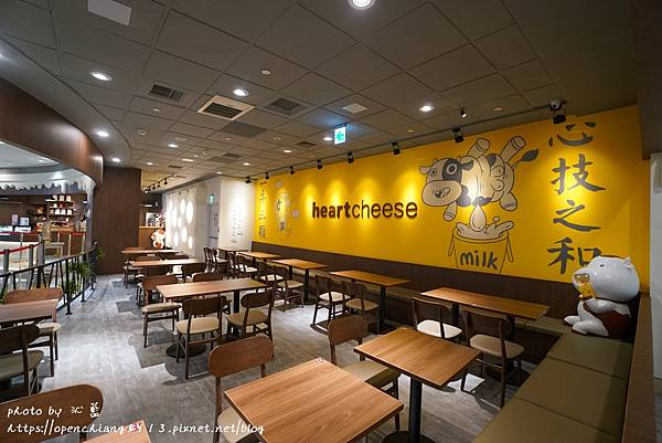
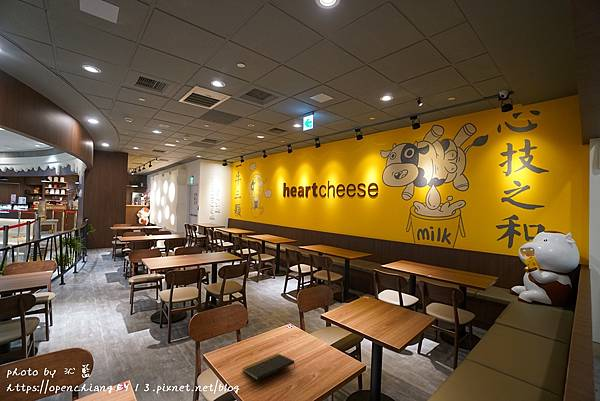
+ notepad [242,353,296,381]
